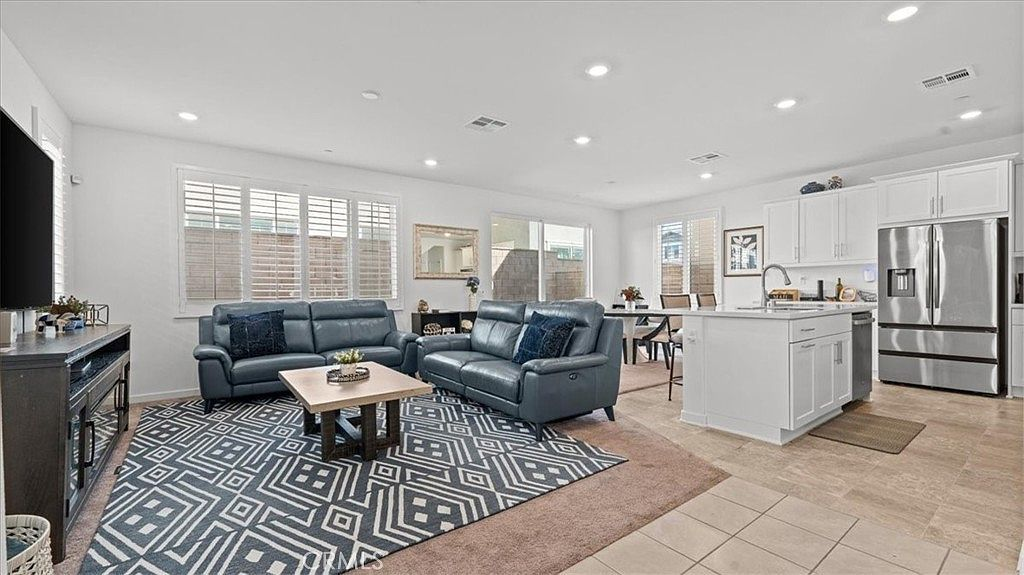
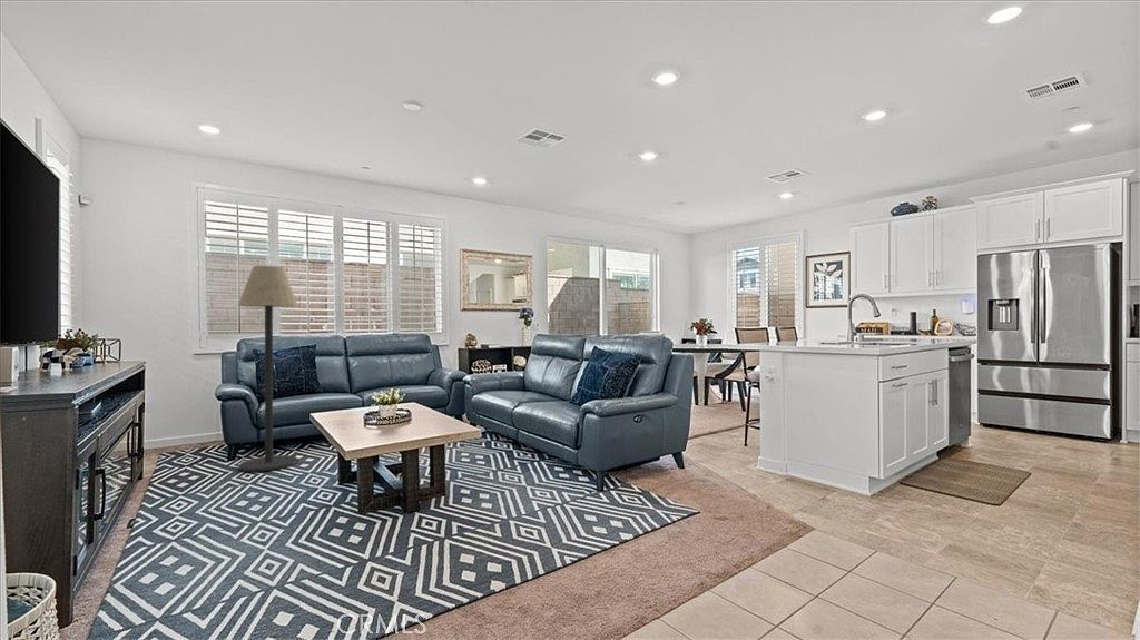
+ floor lamp [237,265,298,473]
